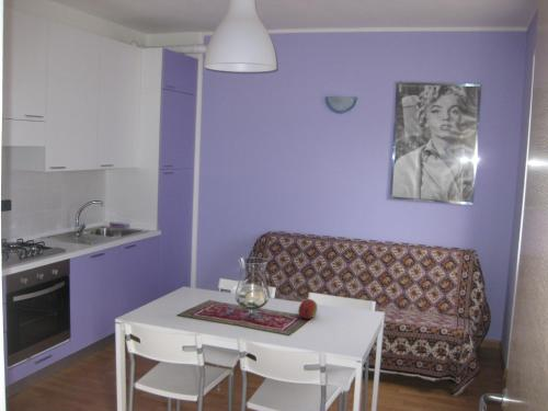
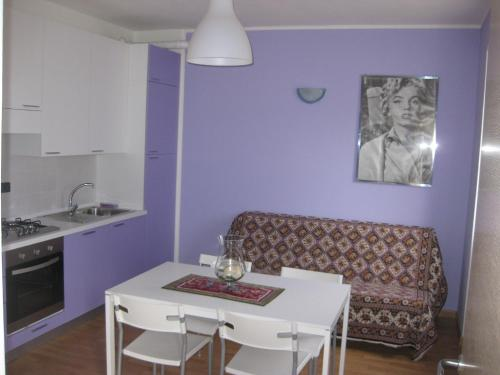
- fruit [297,298,319,320]
